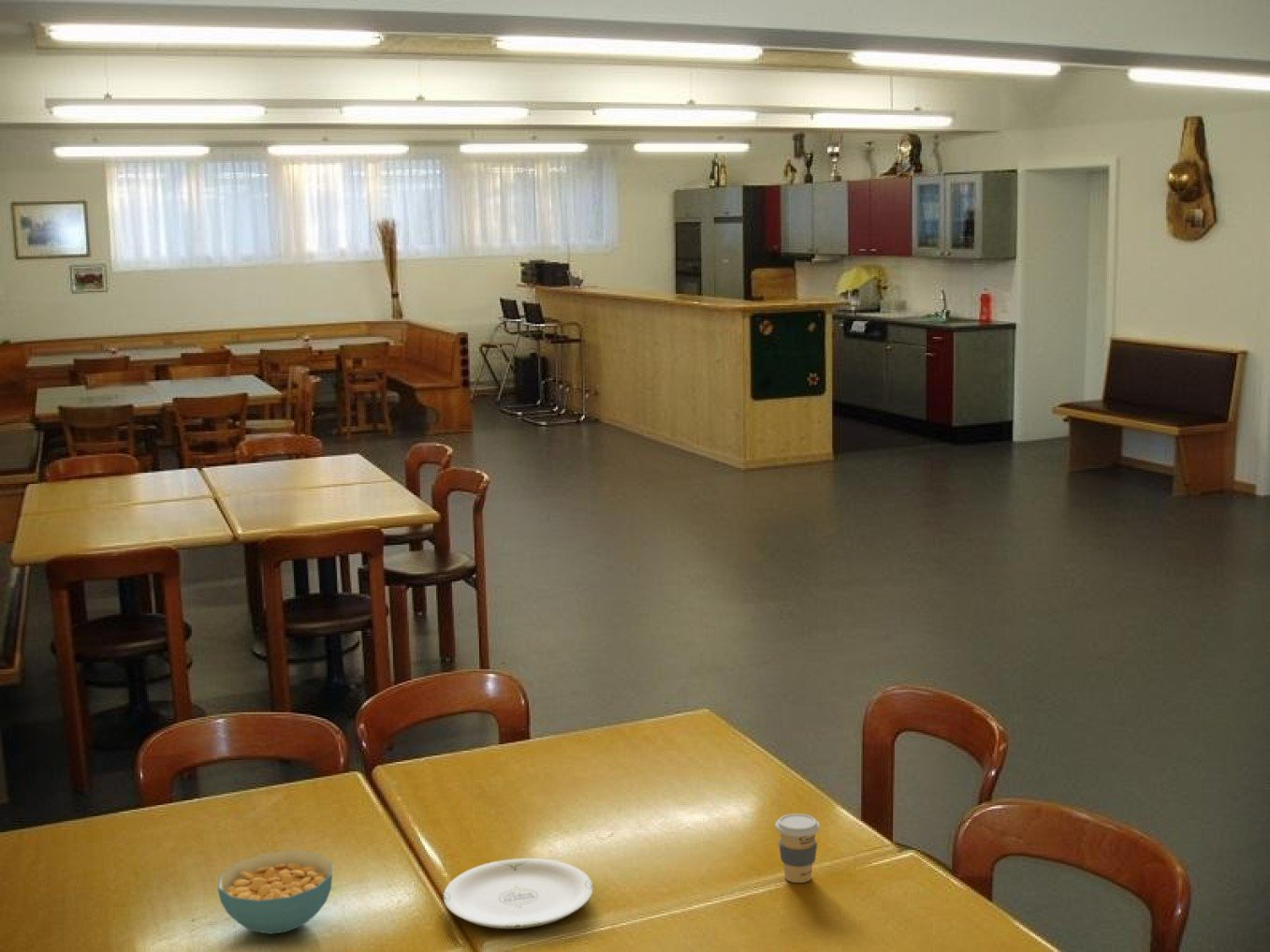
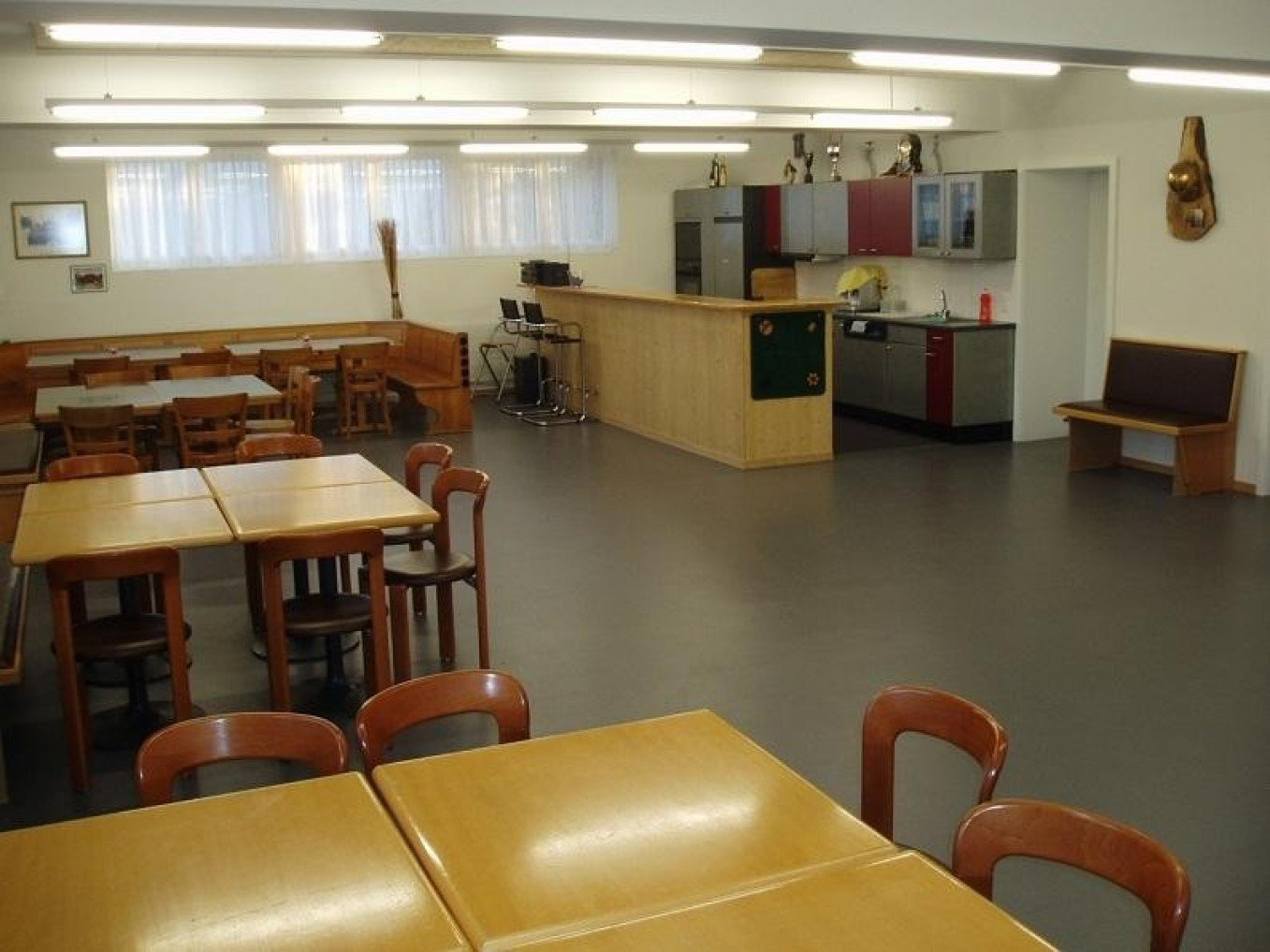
- cereal bowl [217,850,333,935]
- plate [443,857,594,930]
- coffee cup [774,813,821,884]
